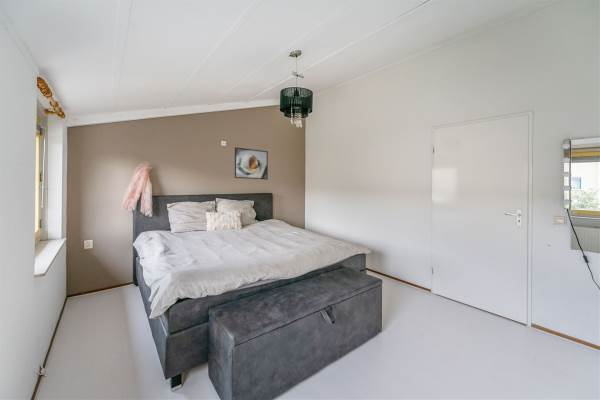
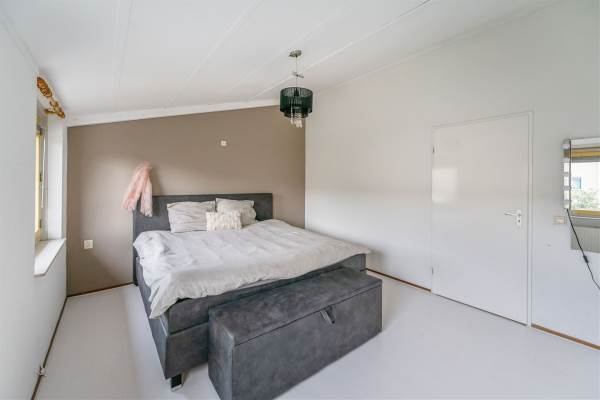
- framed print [234,146,269,181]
